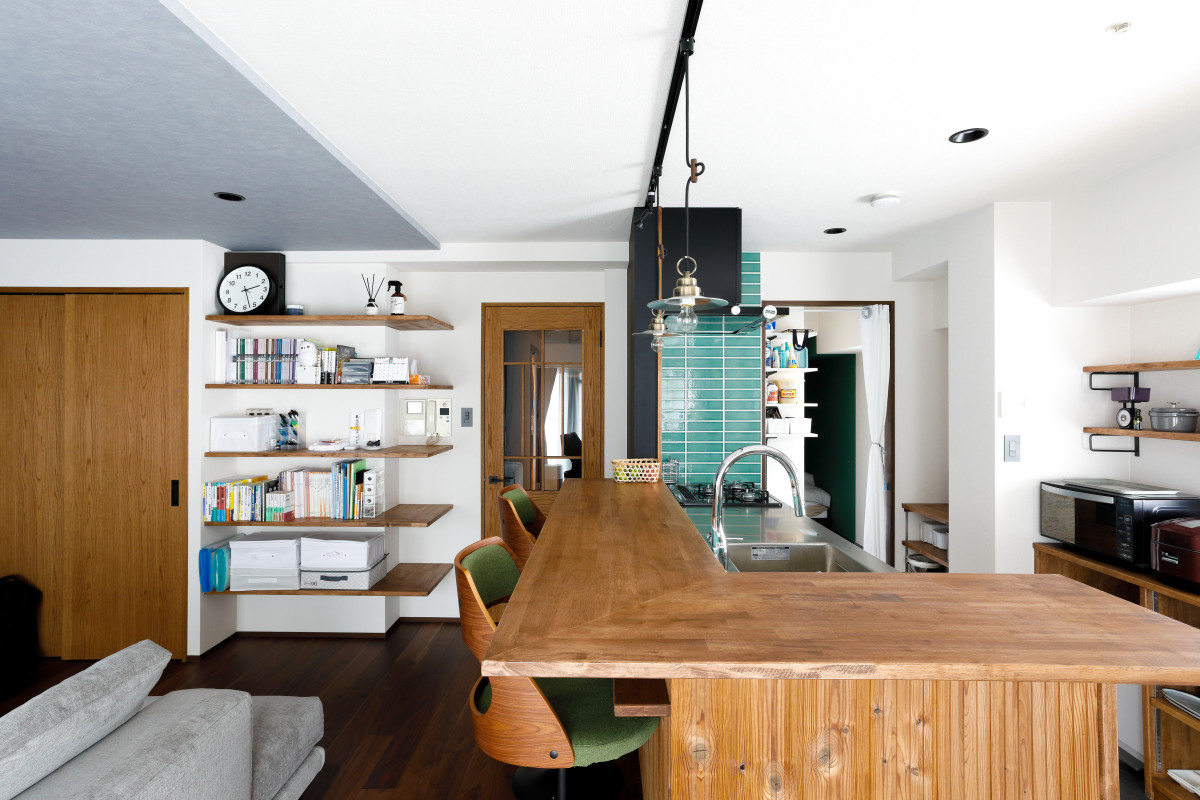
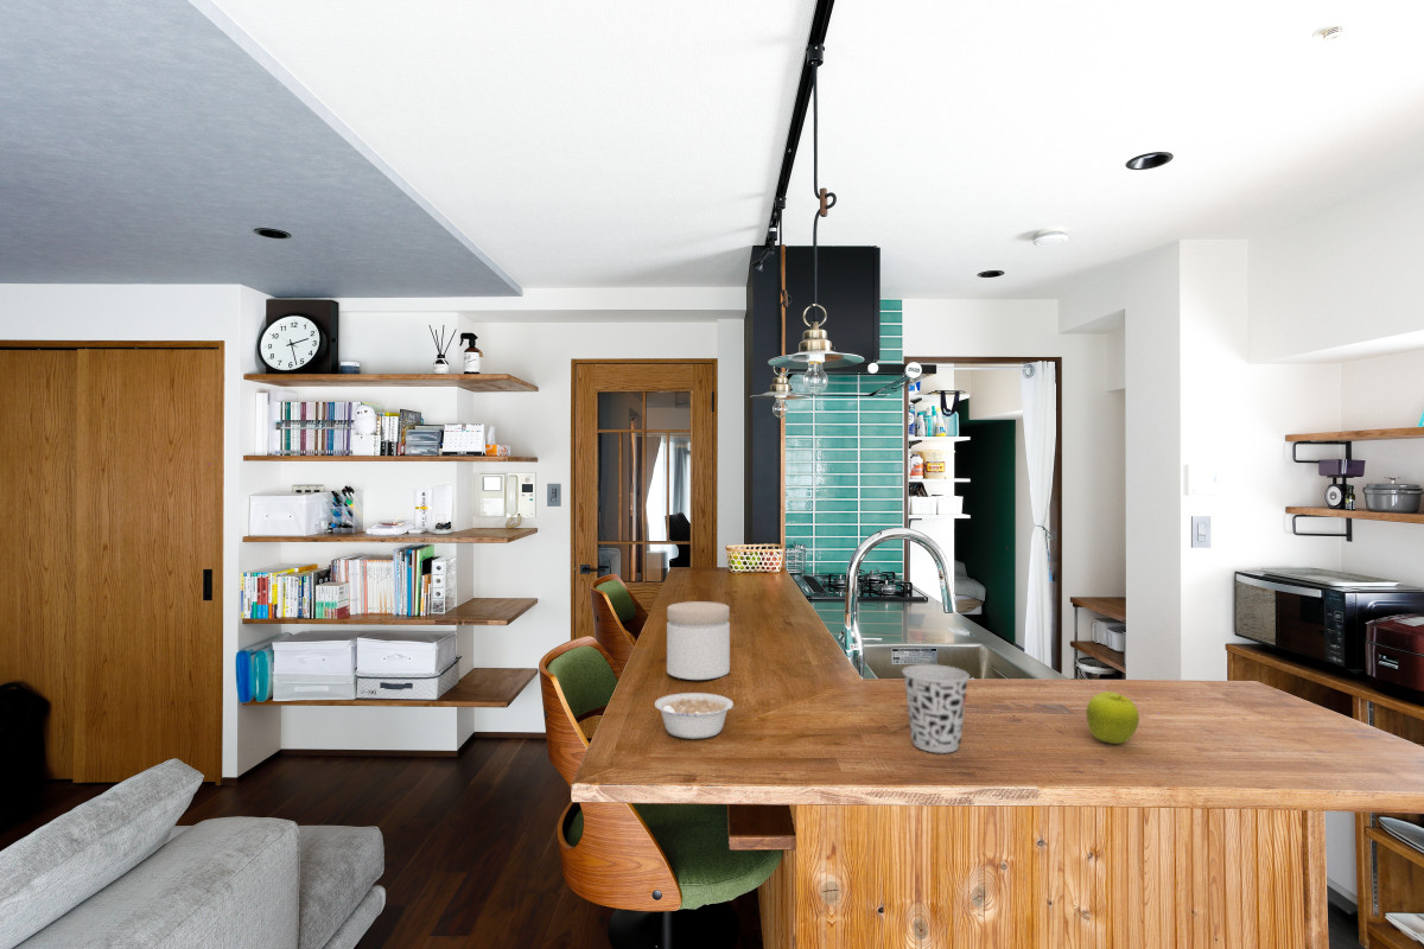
+ jar [666,600,731,681]
+ cup [901,663,971,754]
+ legume [654,692,739,740]
+ fruit [1085,690,1140,745]
